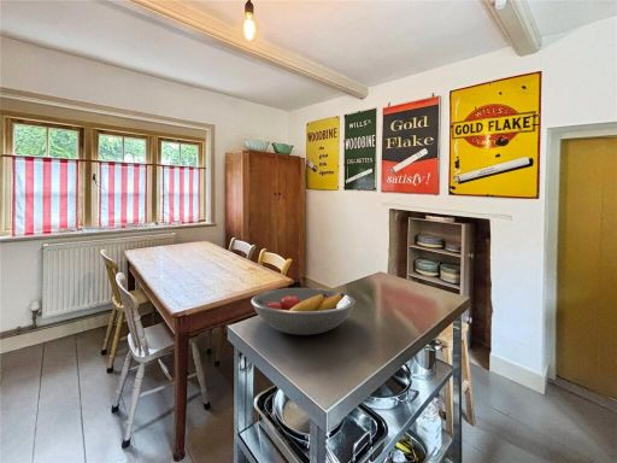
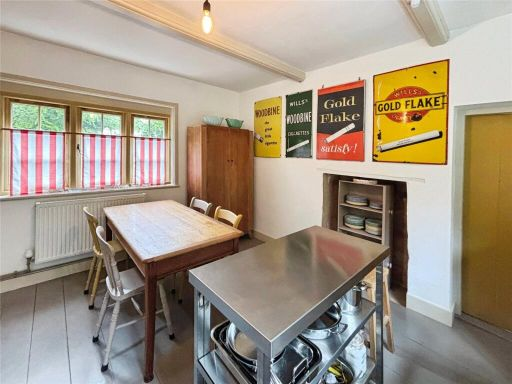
- fruit bowl [249,287,357,336]
